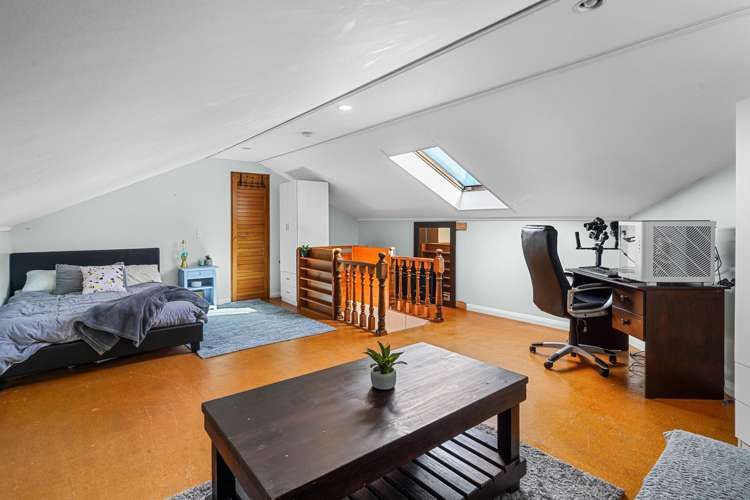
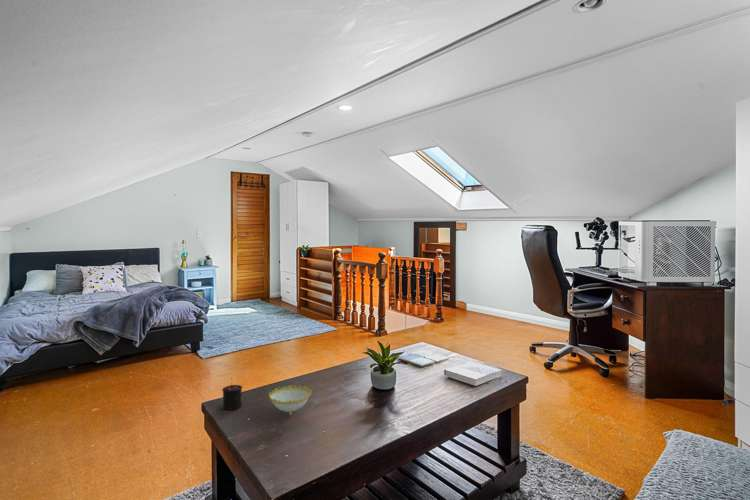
+ book [443,360,502,387]
+ drink coaster [398,349,450,367]
+ candle [221,377,243,411]
+ decorative bowl [268,384,312,416]
